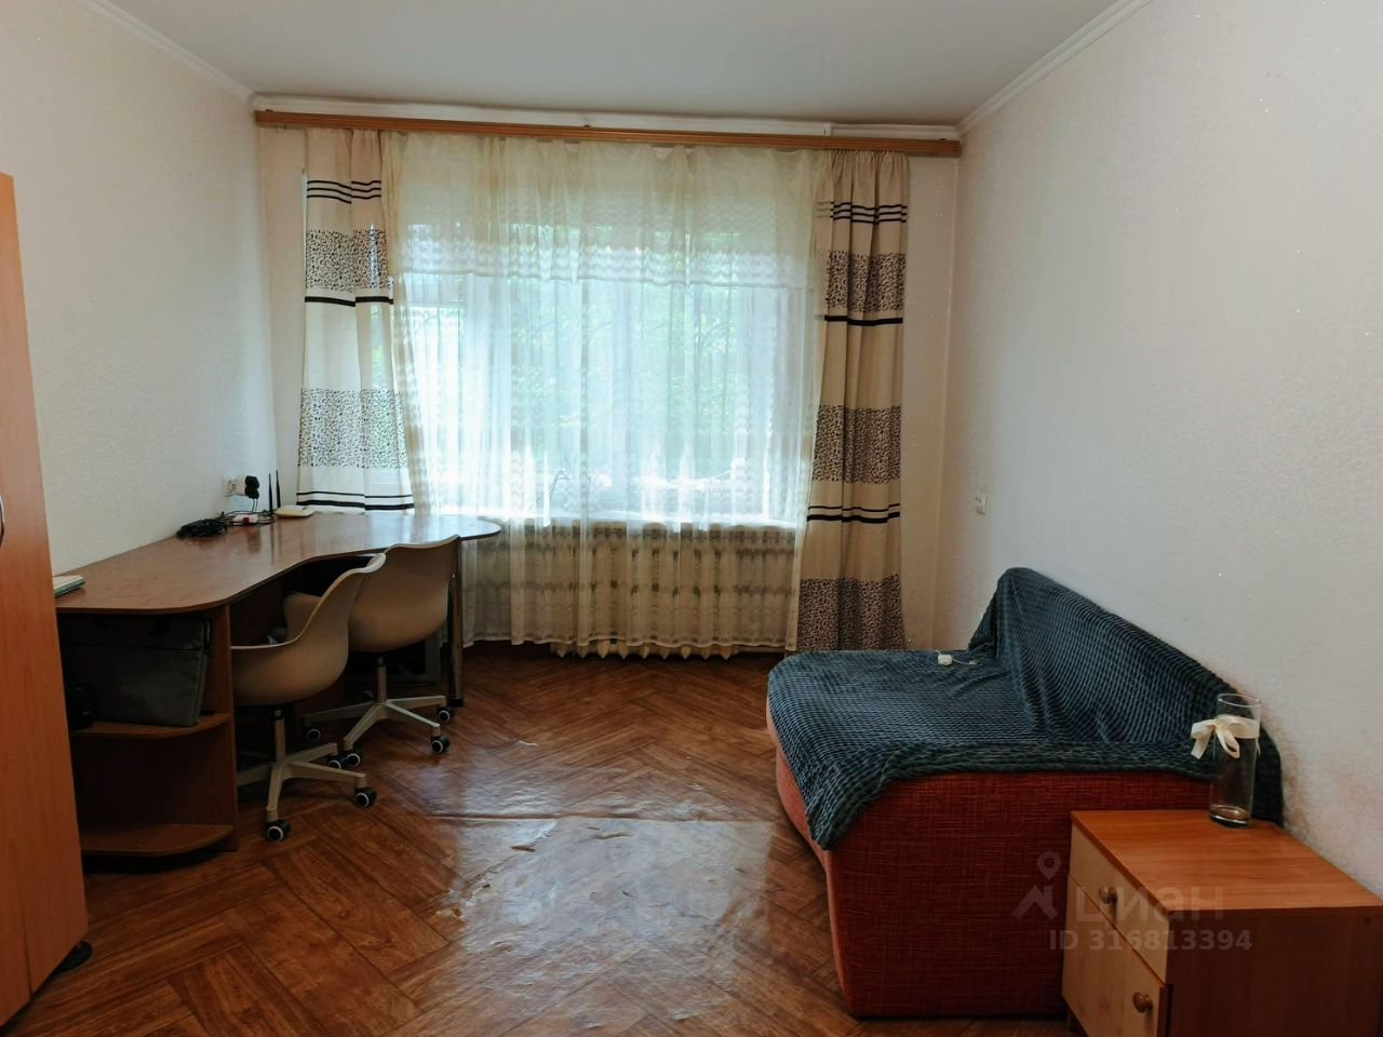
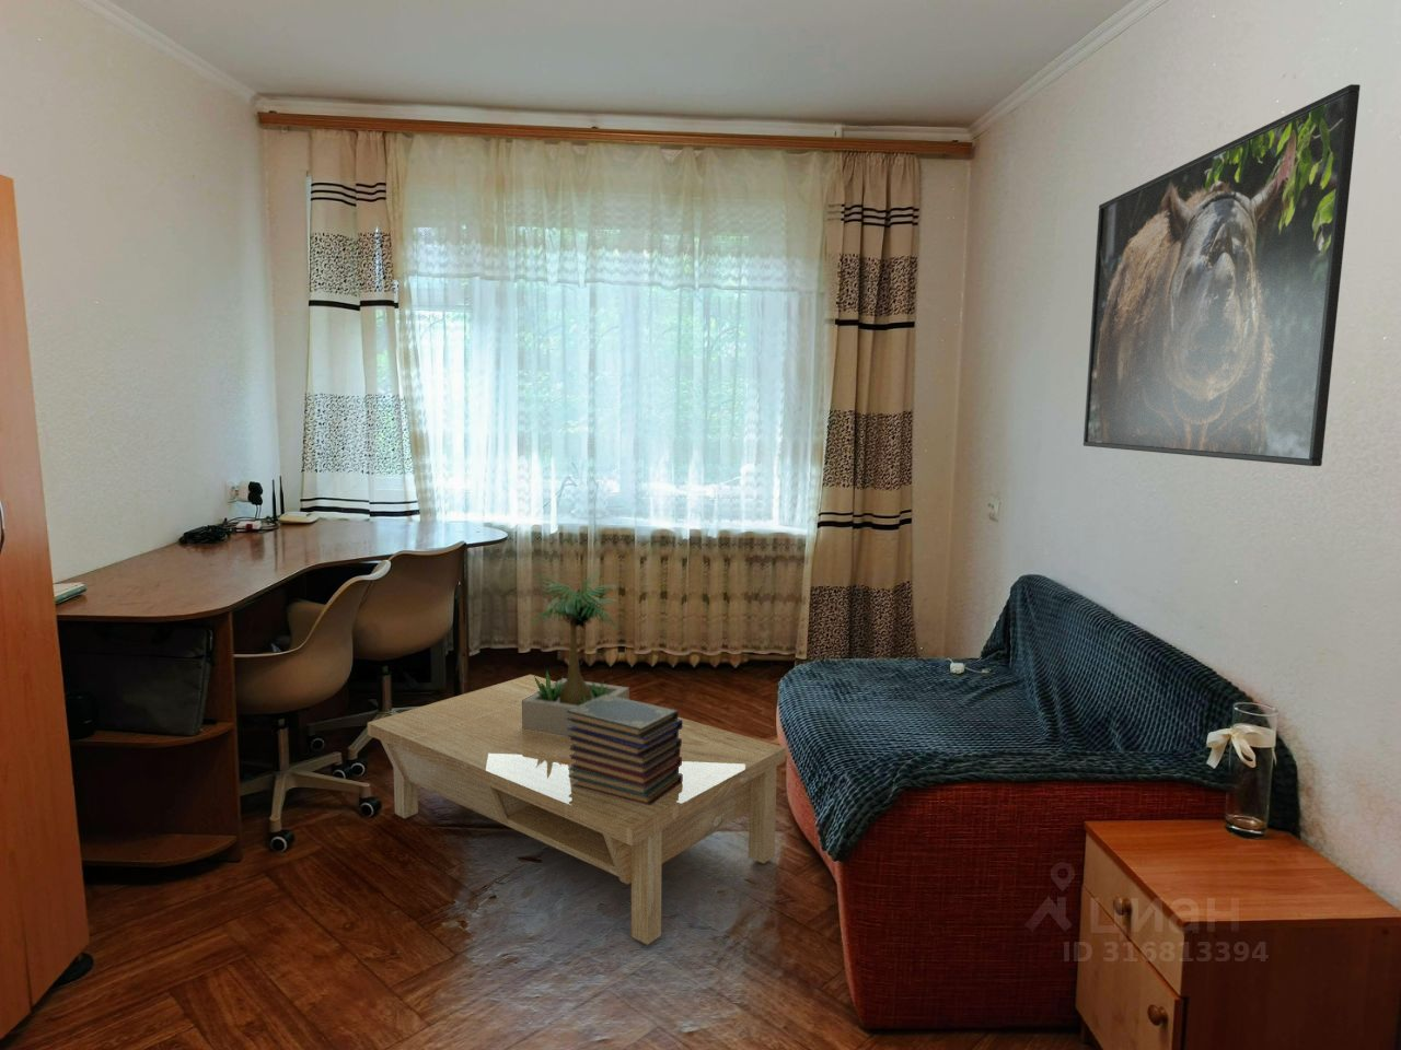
+ potted plant [522,571,631,736]
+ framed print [1082,83,1361,467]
+ coffee table [366,674,787,946]
+ book stack [567,695,683,806]
